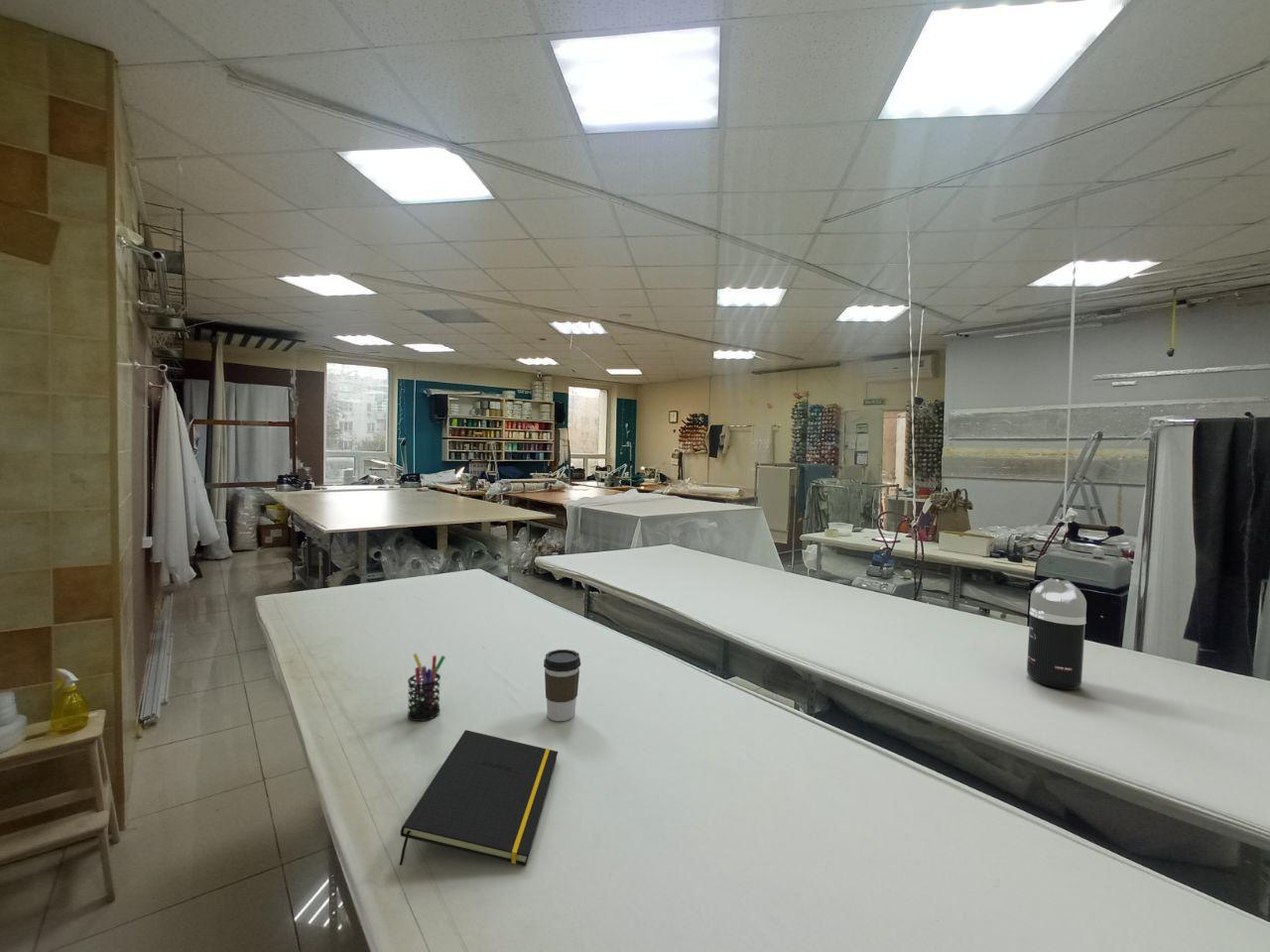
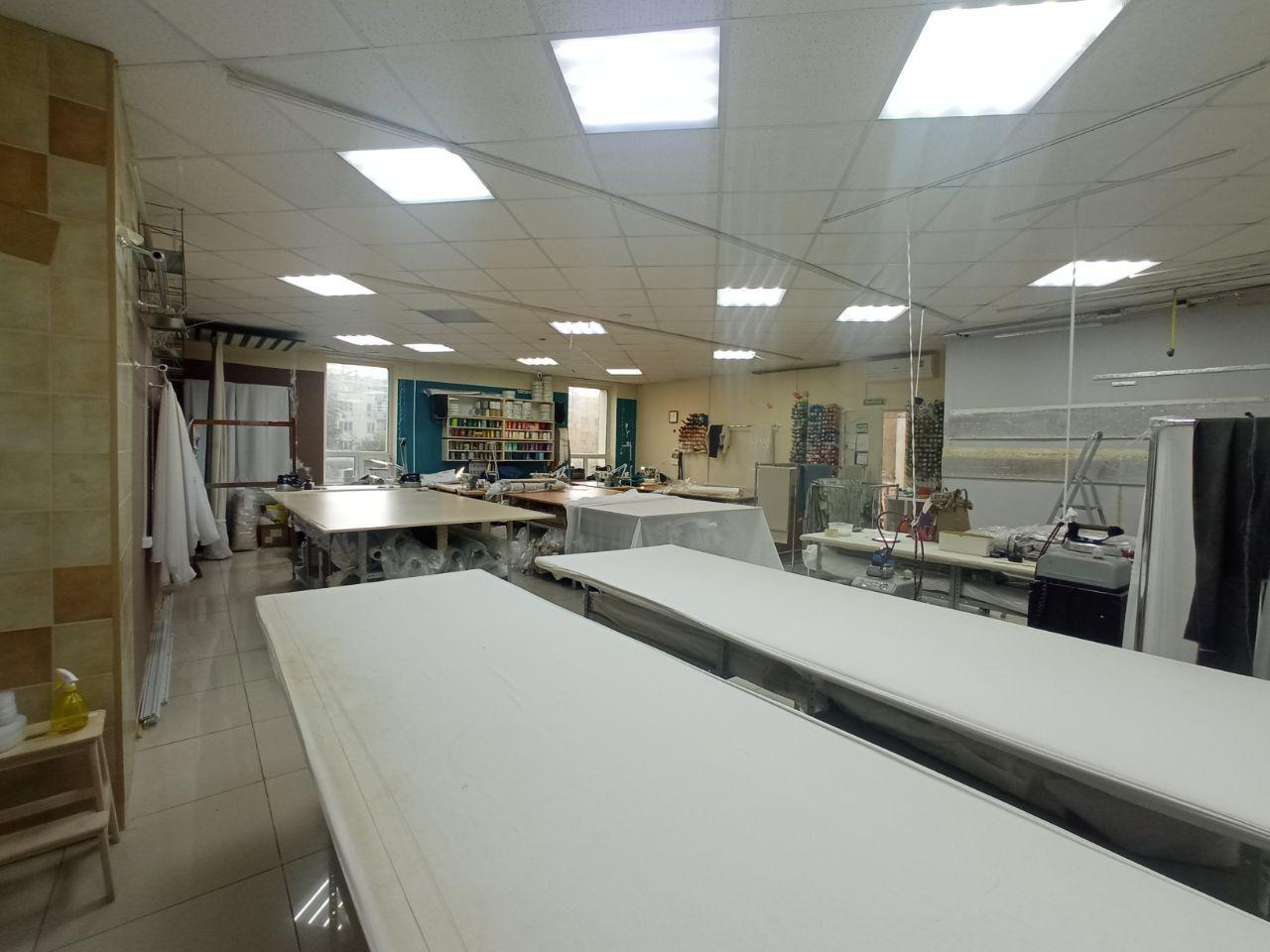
- pen holder [407,653,446,722]
- spray bottle [1026,574,1087,690]
- coffee cup [543,649,581,722]
- notepad [399,729,559,867]
